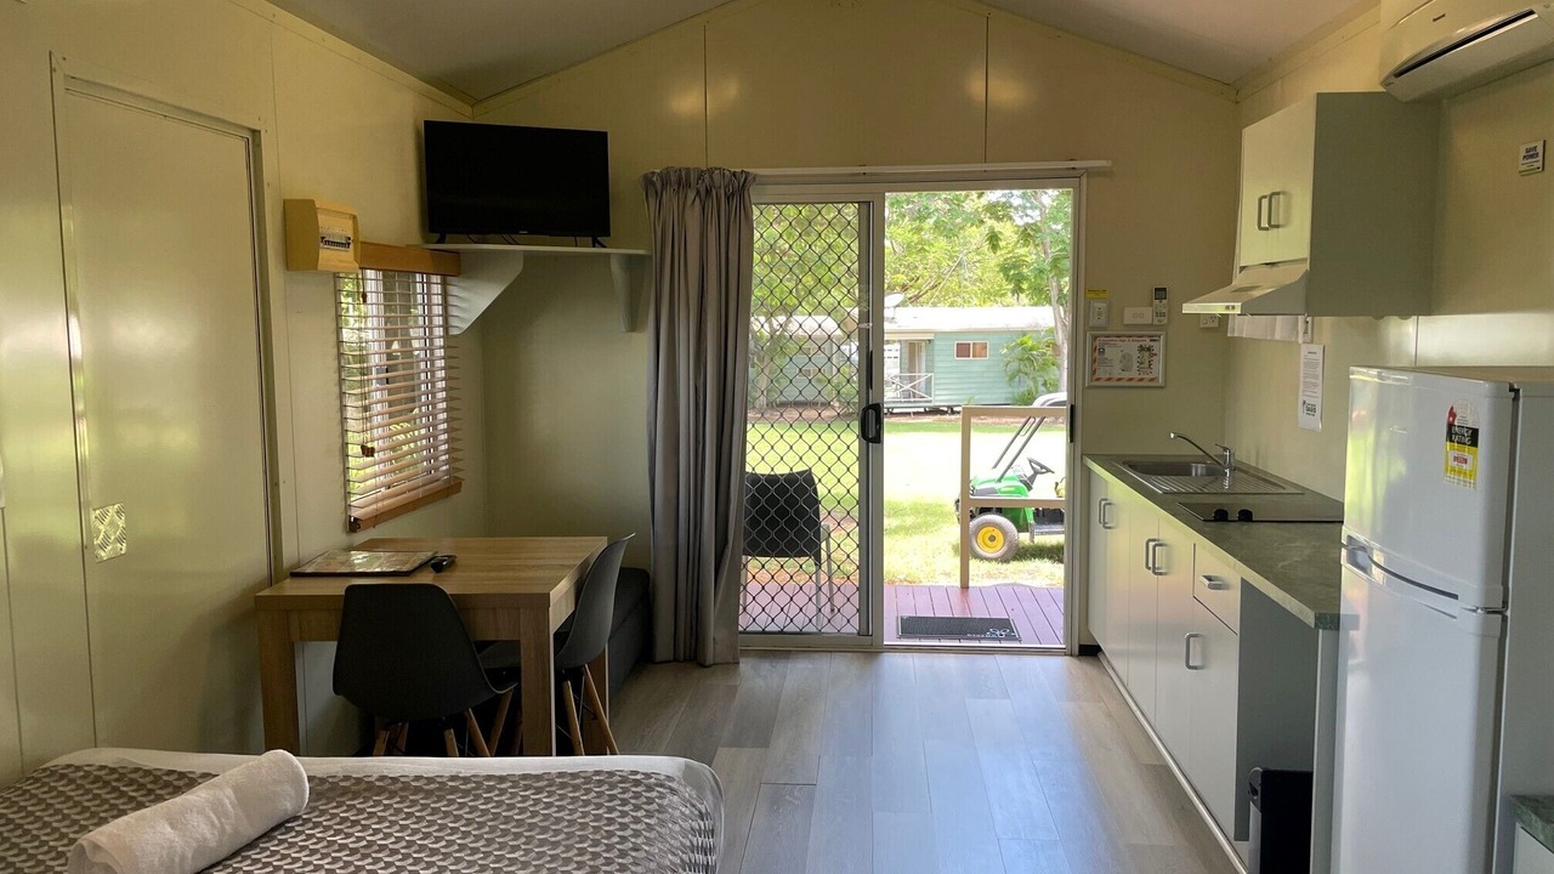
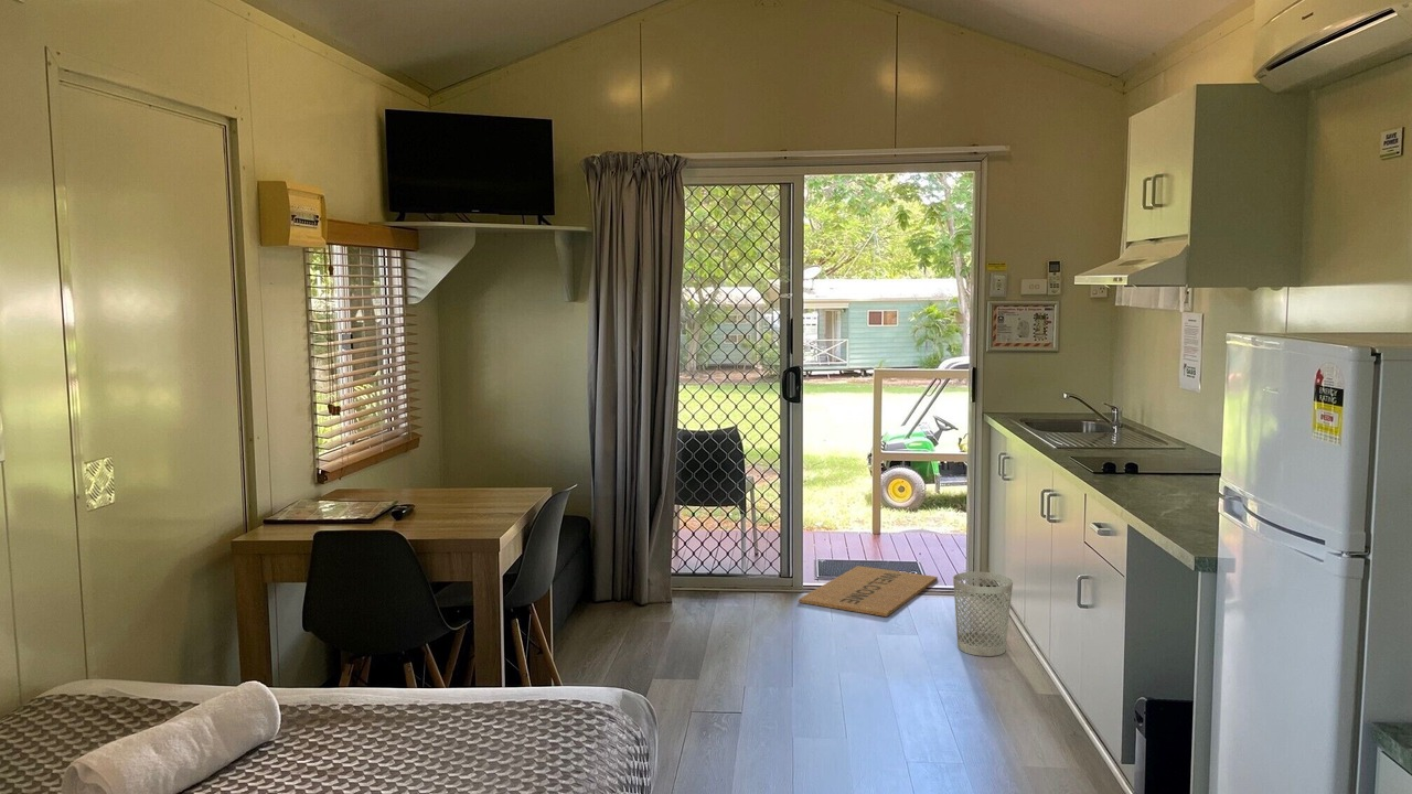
+ doormat [798,565,939,618]
+ wastebasket [952,571,1014,657]
